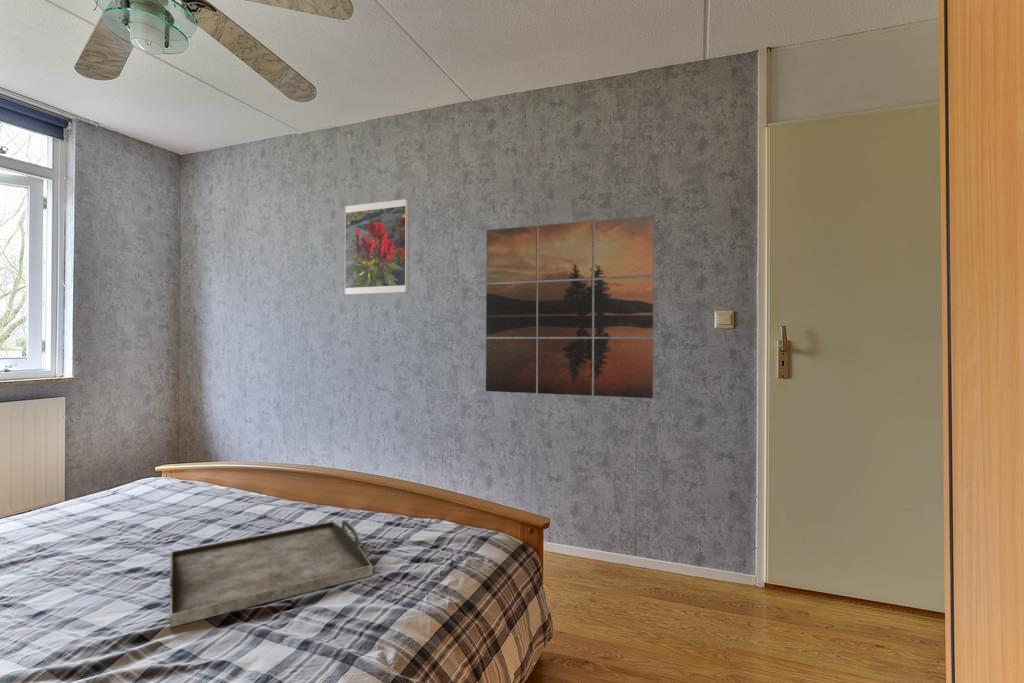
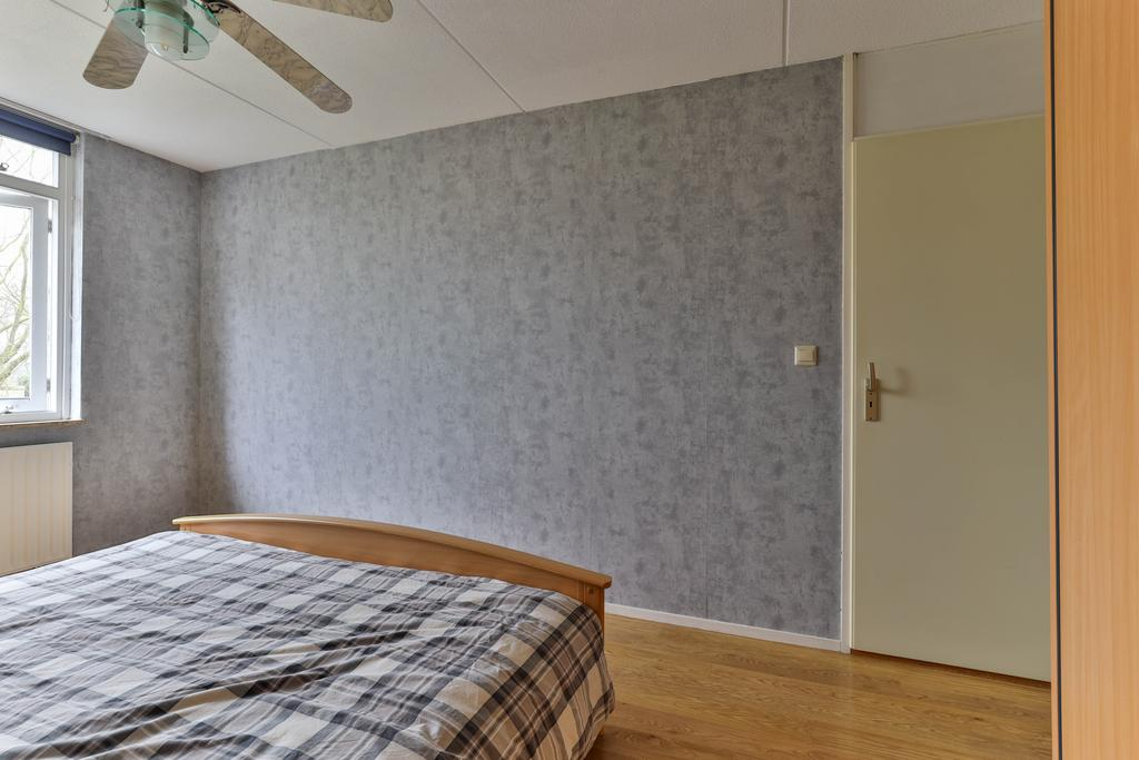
- wall art [485,215,655,399]
- serving tray [169,519,373,628]
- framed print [344,198,410,296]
